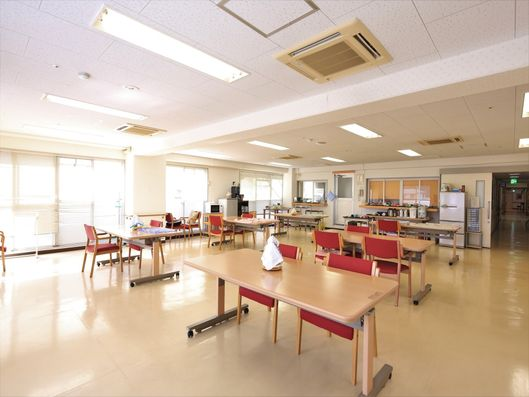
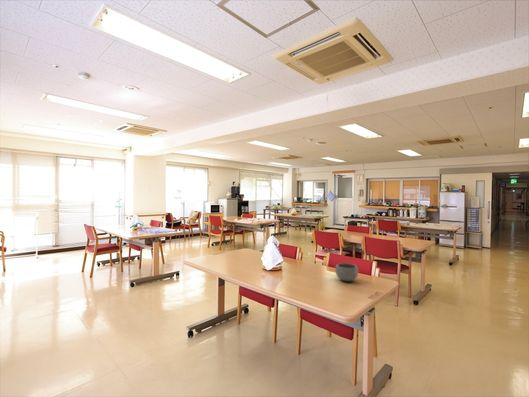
+ bowl [334,262,359,282]
